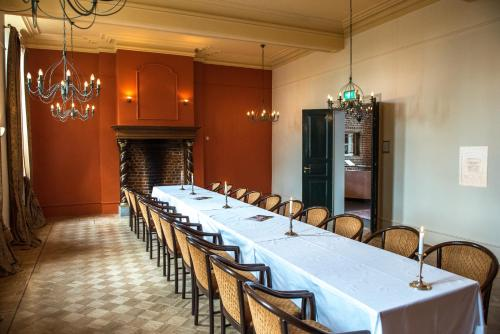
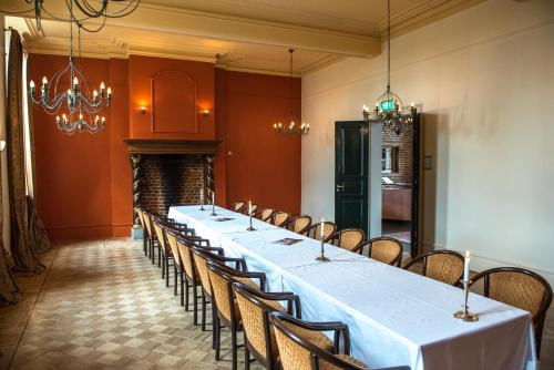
- wall art [458,146,489,188]
